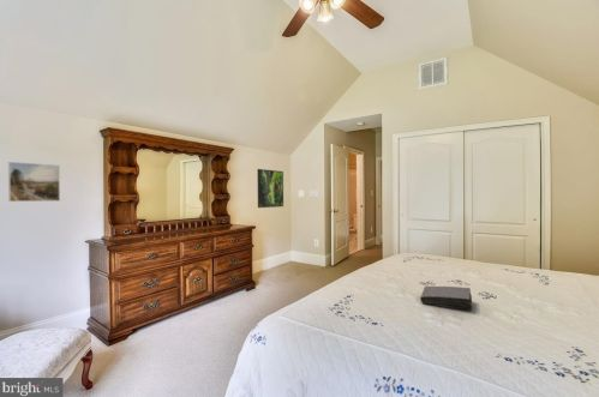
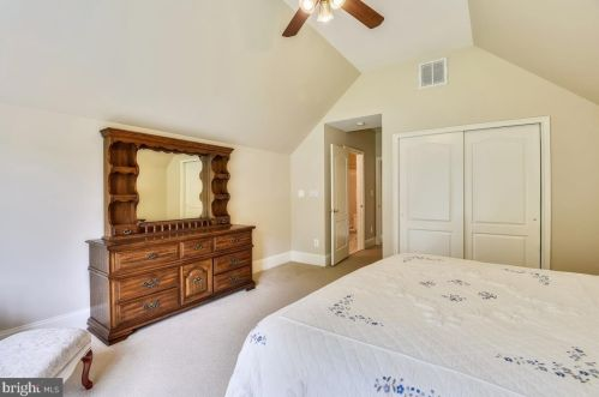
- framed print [7,161,61,203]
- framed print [257,168,284,209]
- book [419,285,473,311]
